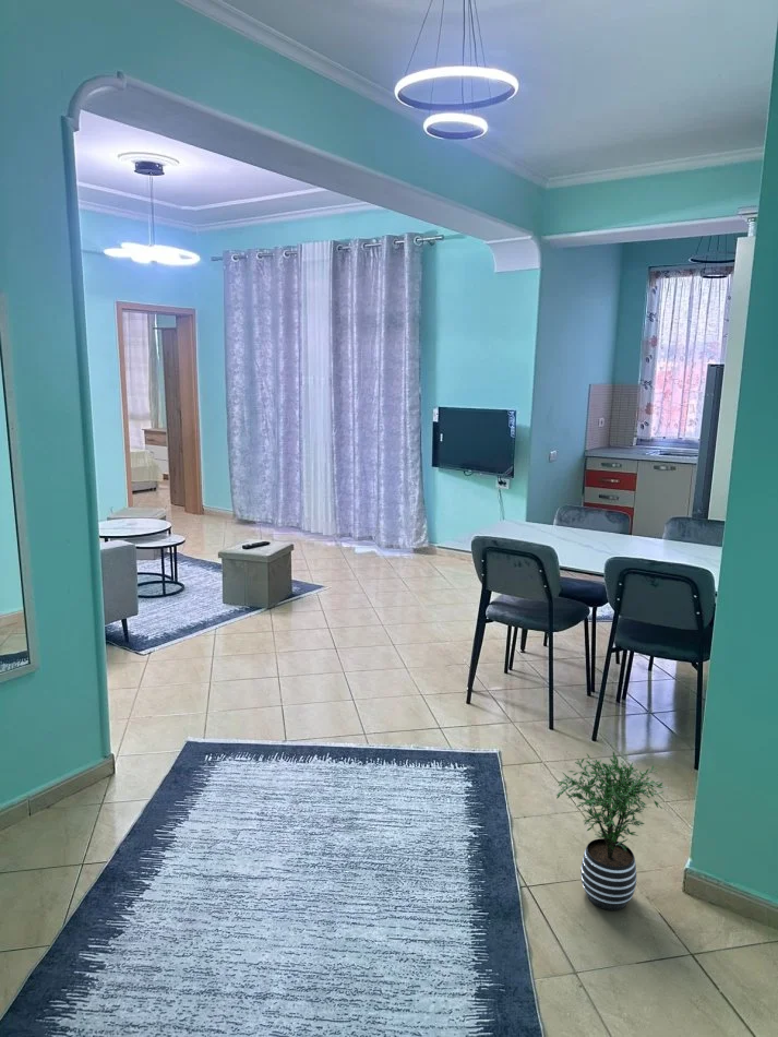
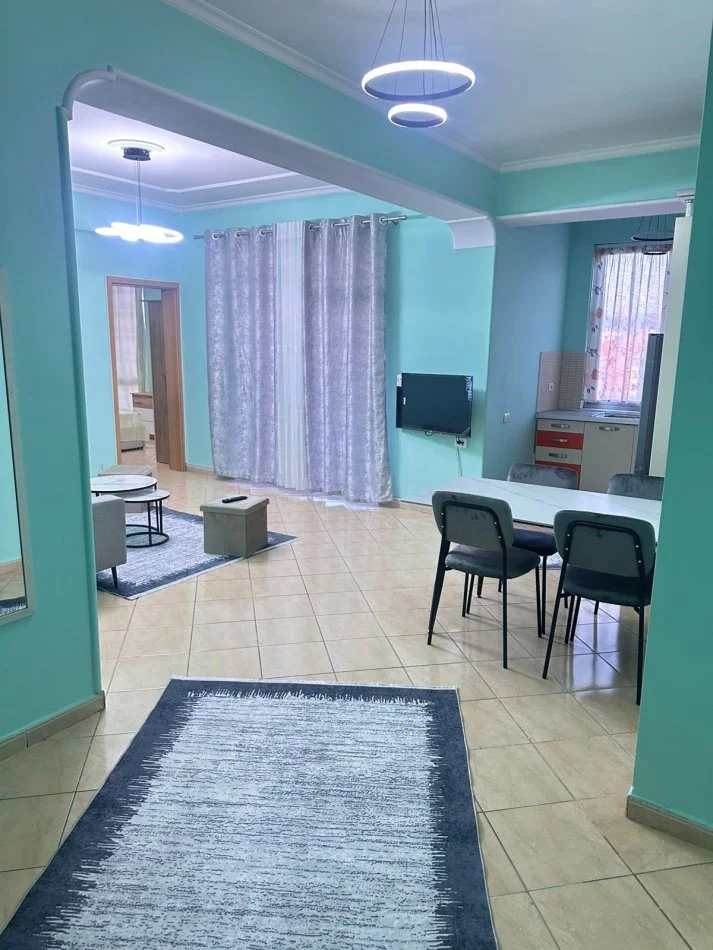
- potted plant [555,751,669,911]
